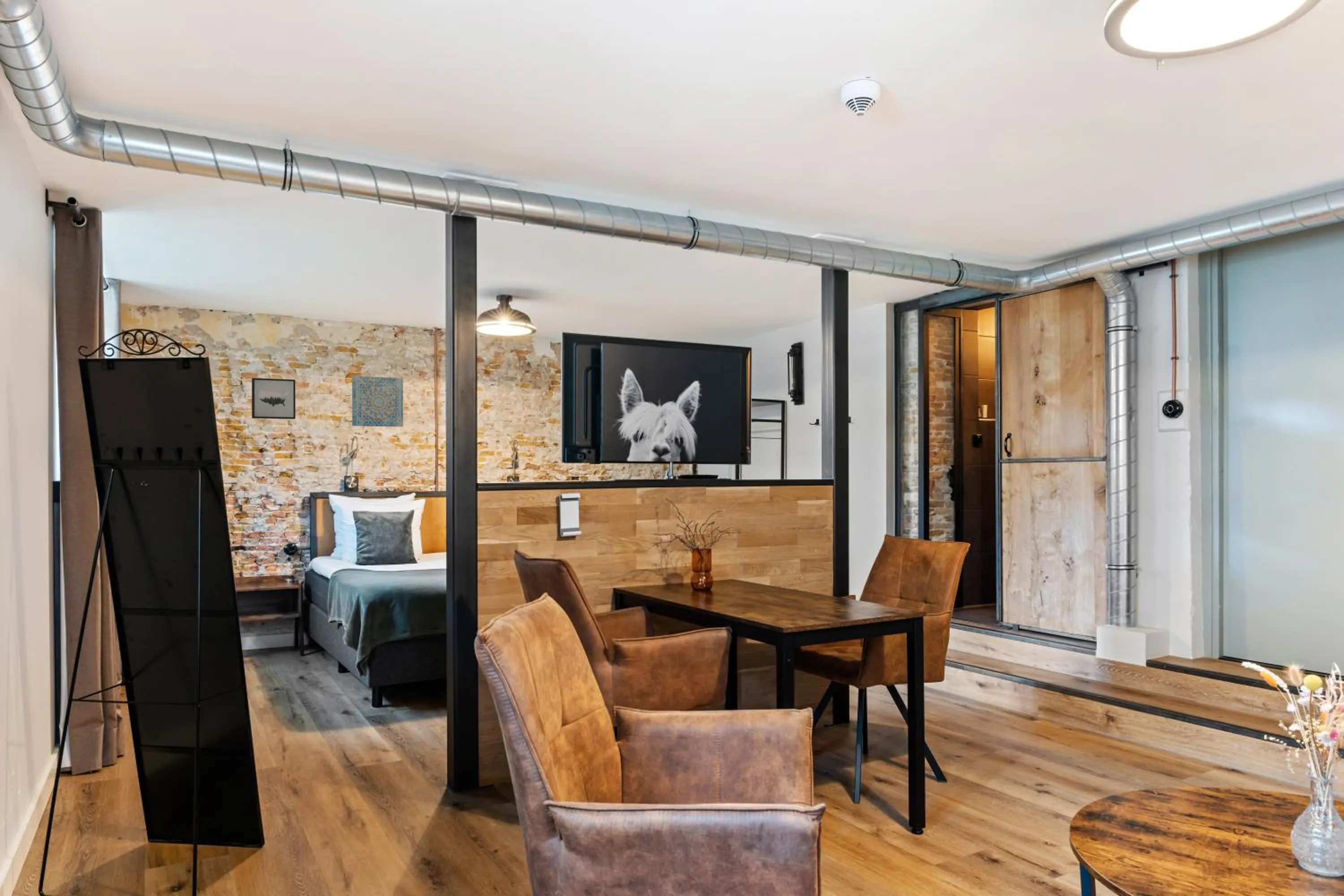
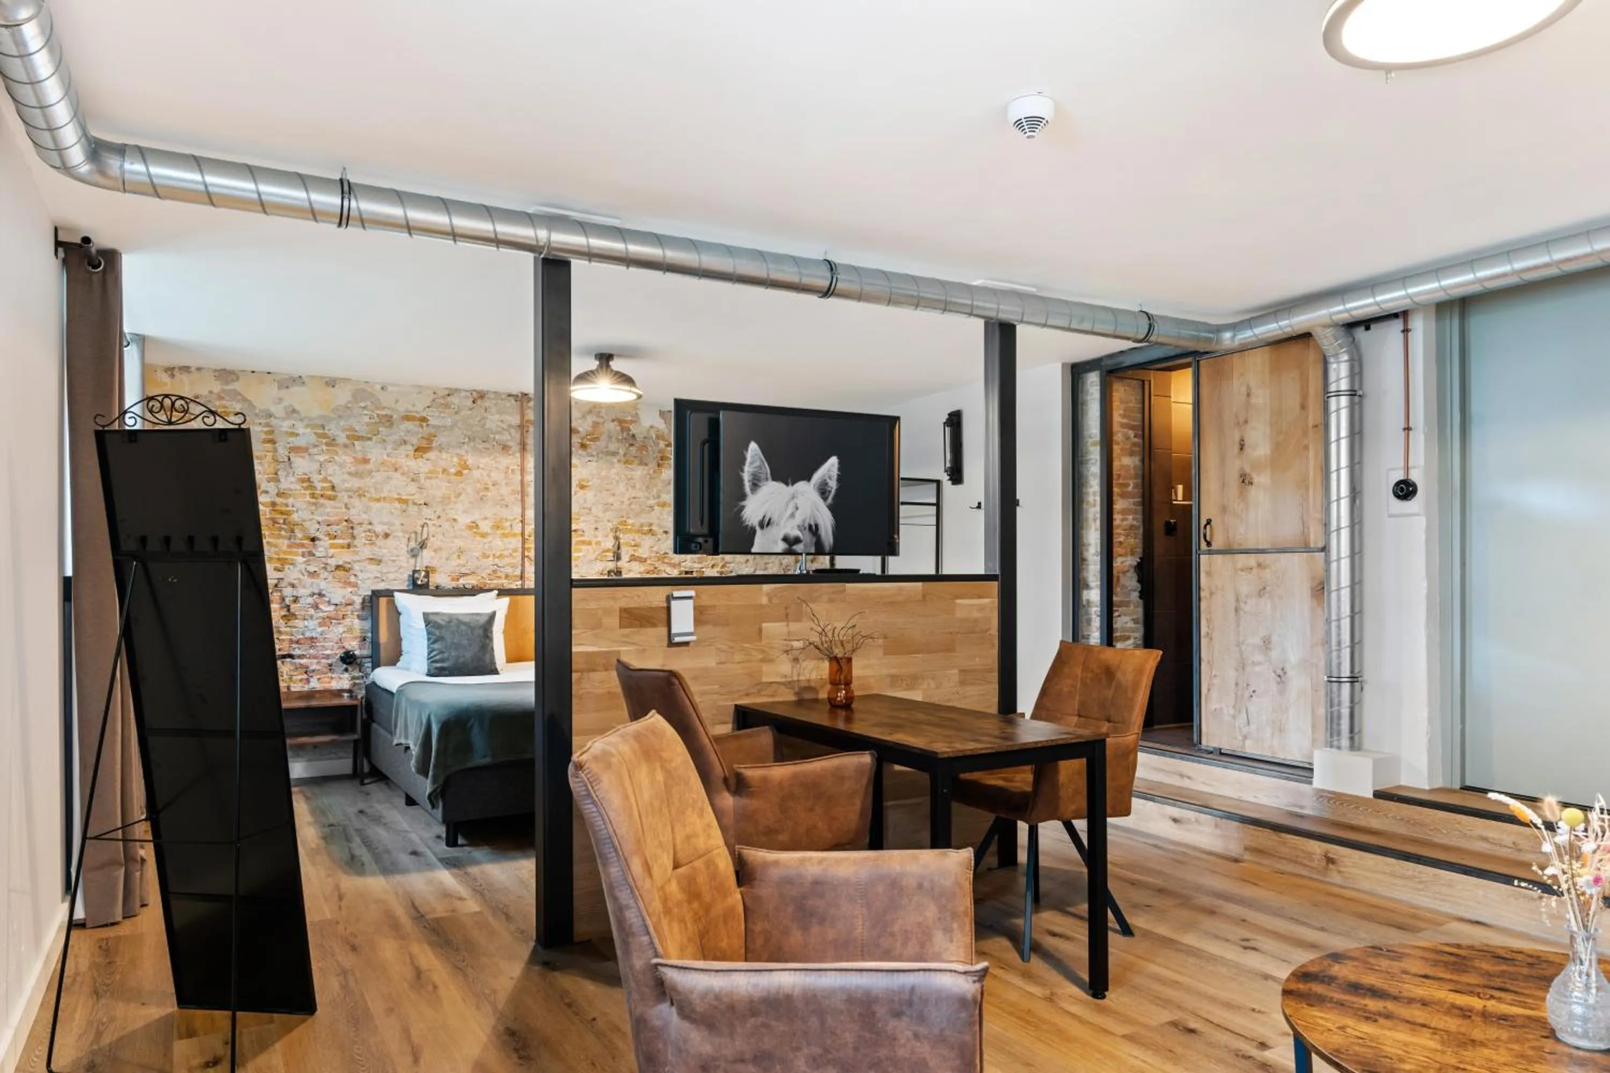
- wall art [251,378,296,419]
- wall art [352,375,404,427]
